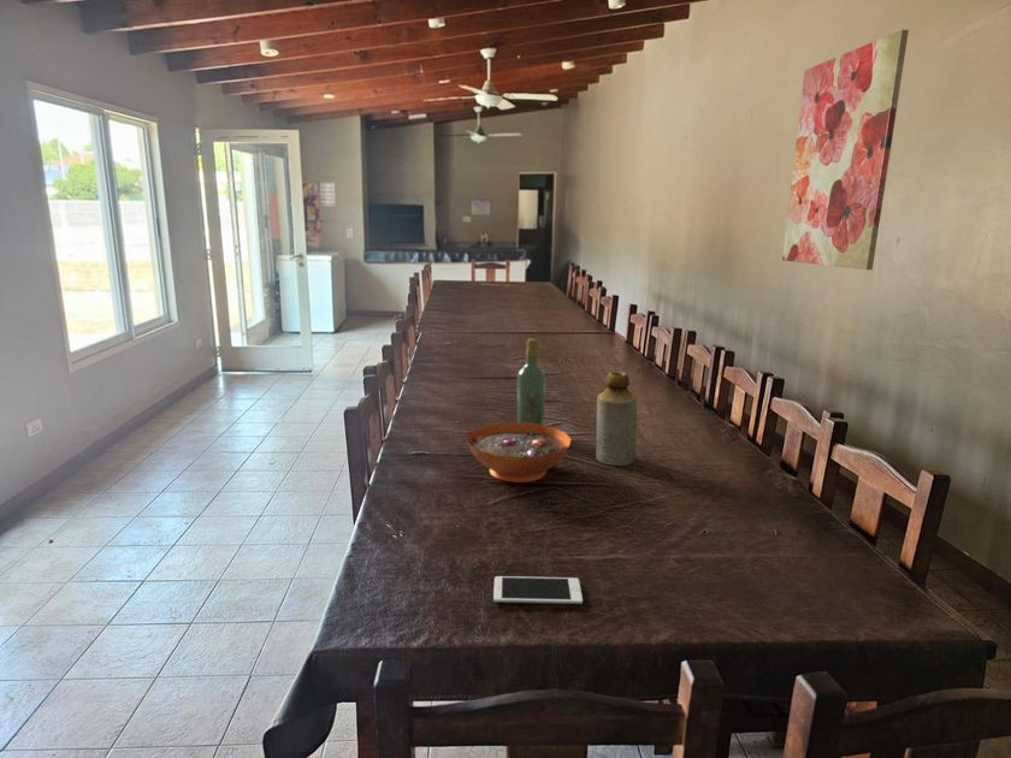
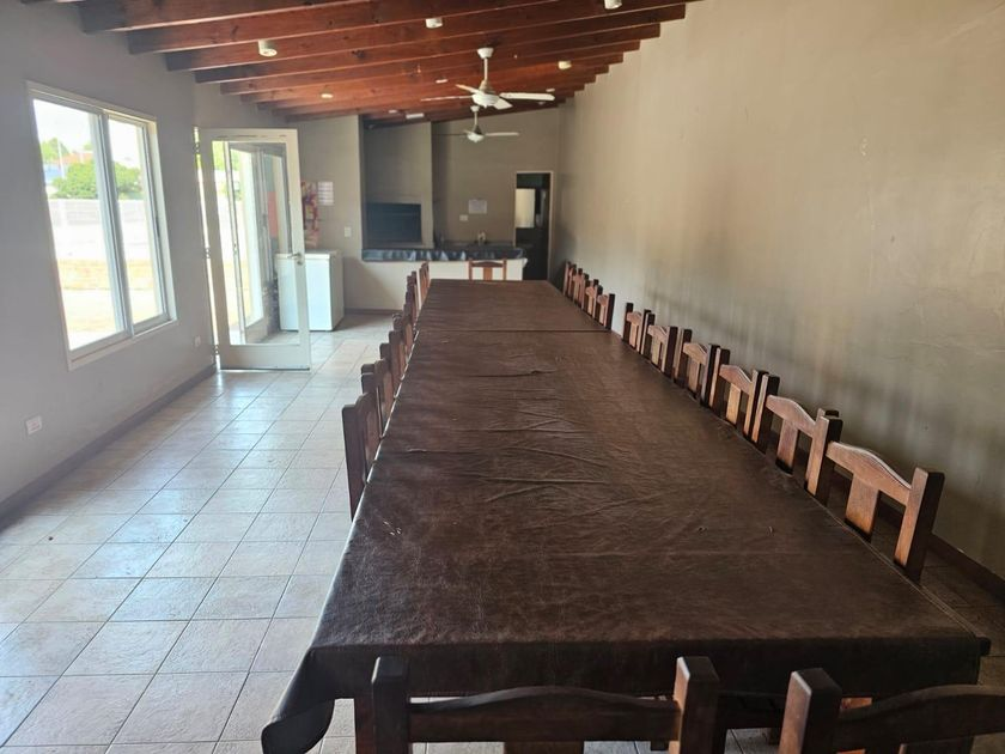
- wall art [781,29,910,271]
- cell phone [492,575,584,605]
- decorative bowl [466,421,573,484]
- bottle [595,371,638,467]
- wine bottle [516,337,546,425]
